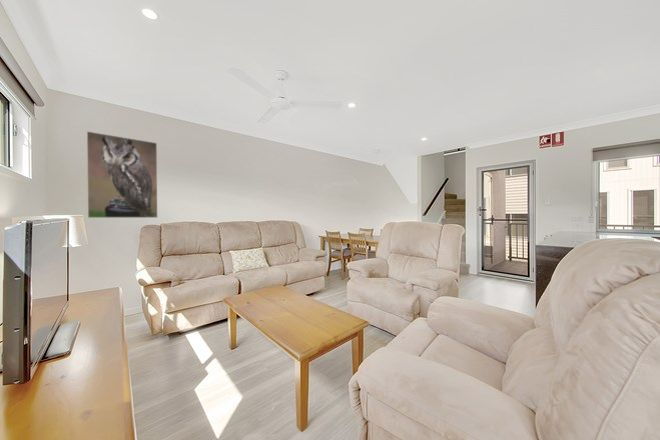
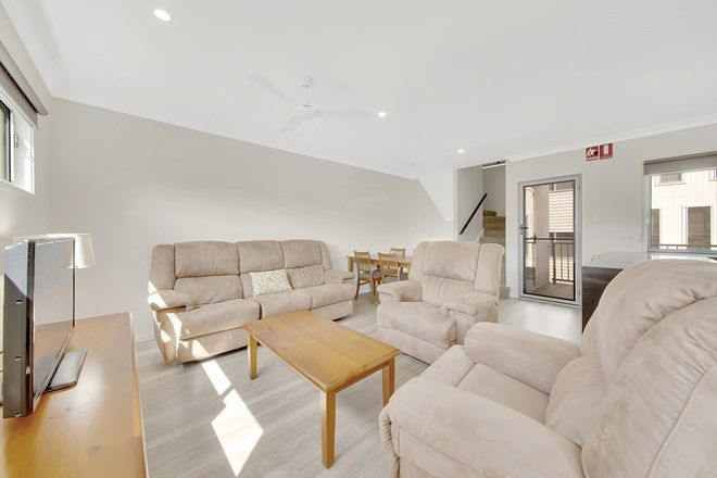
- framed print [86,130,158,219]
